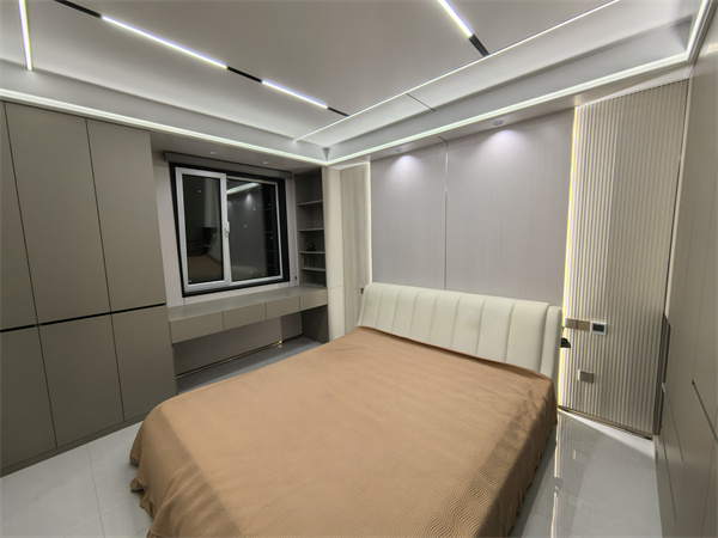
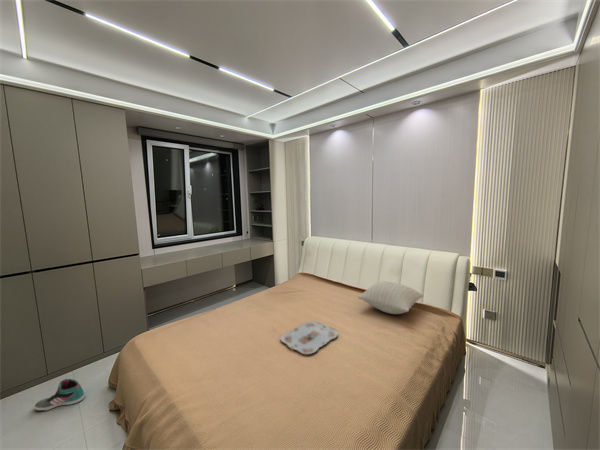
+ pillow [357,280,424,315]
+ serving tray [279,320,339,355]
+ sneaker [33,378,86,412]
